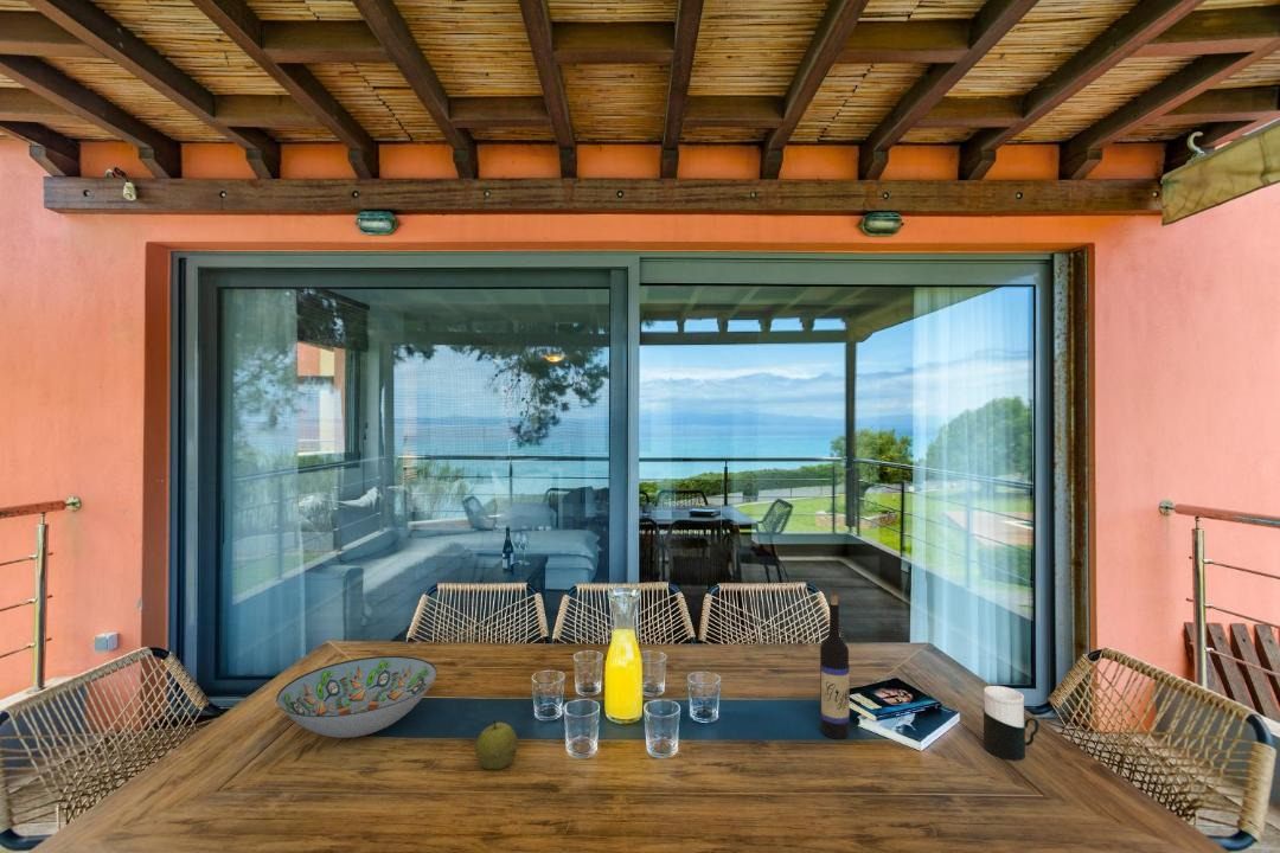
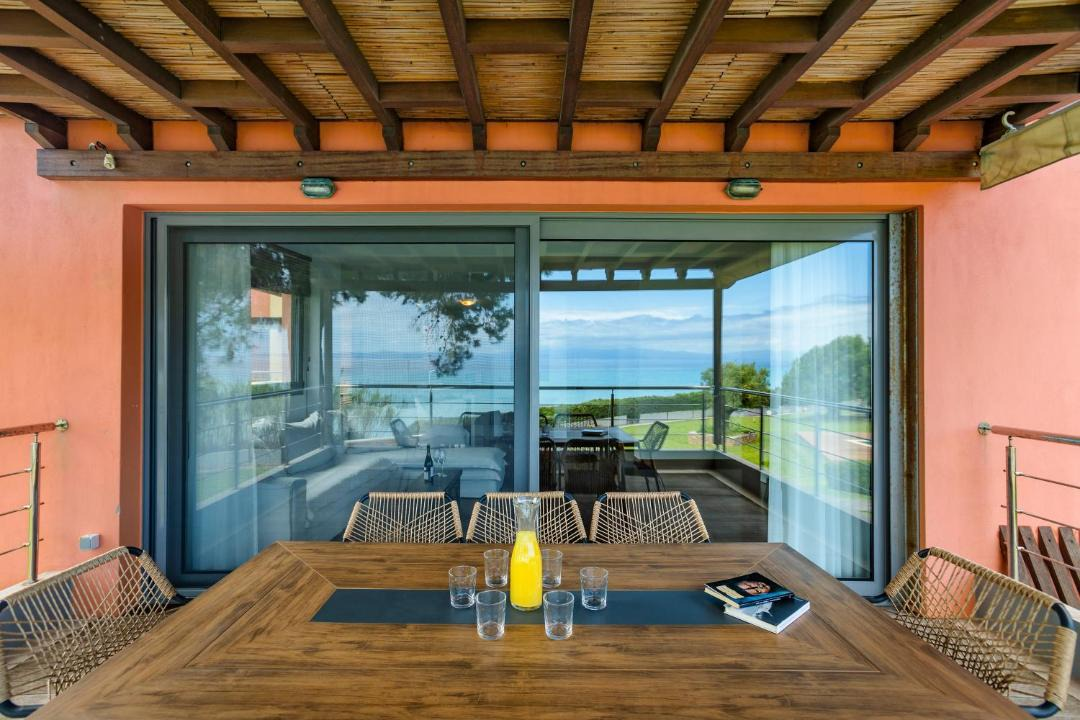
- cup [981,685,1039,761]
- decorative bowl [275,655,439,739]
- apple [473,719,519,770]
- wine bottle [819,594,851,740]
